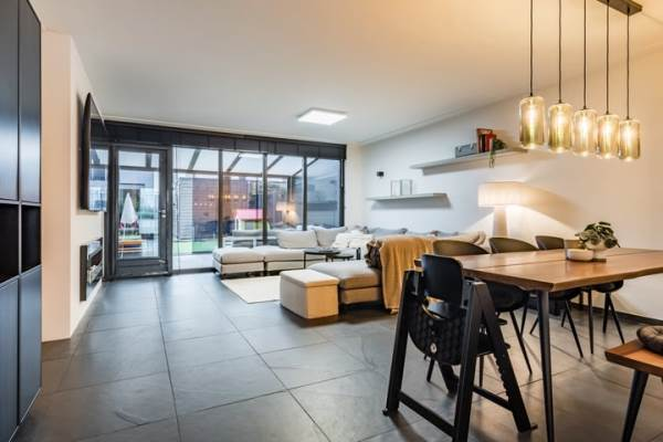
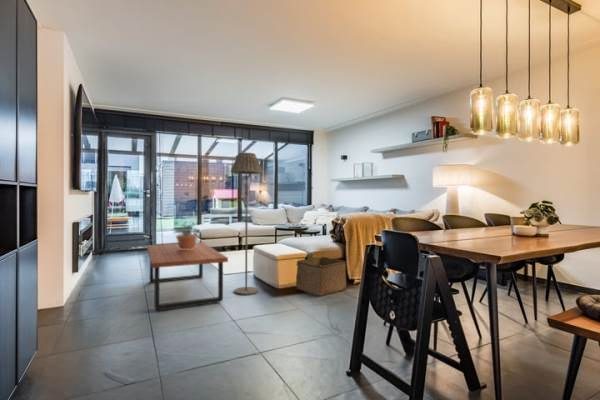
+ coffee table [146,242,229,311]
+ potted plant [171,220,203,250]
+ storage bin [295,256,347,297]
+ floor lamp [230,151,263,296]
